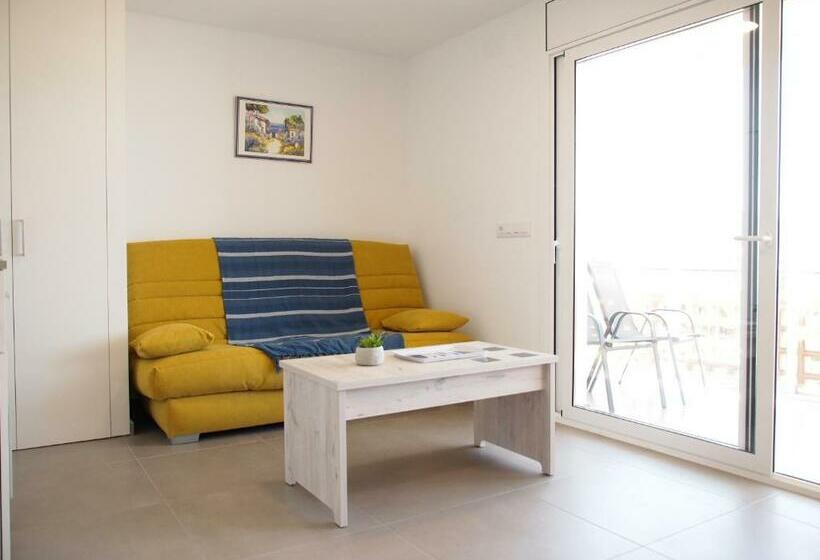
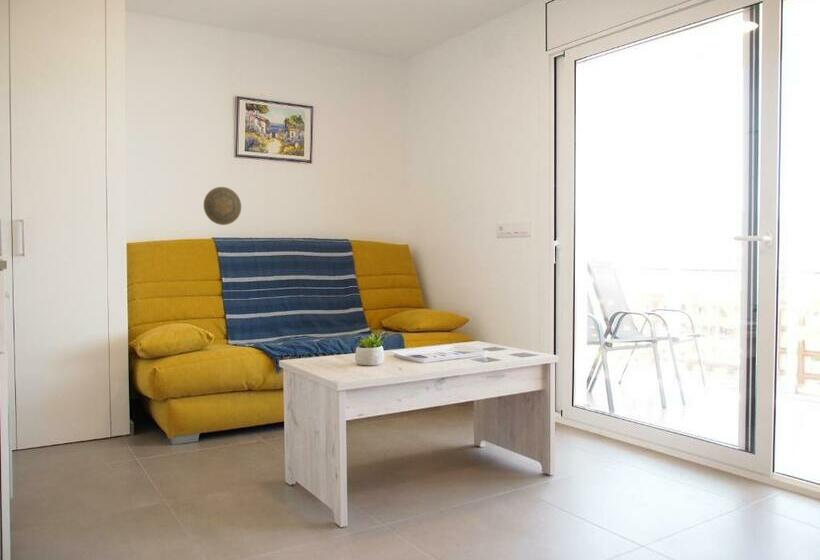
+ decorative plate [203,186,242,226]
